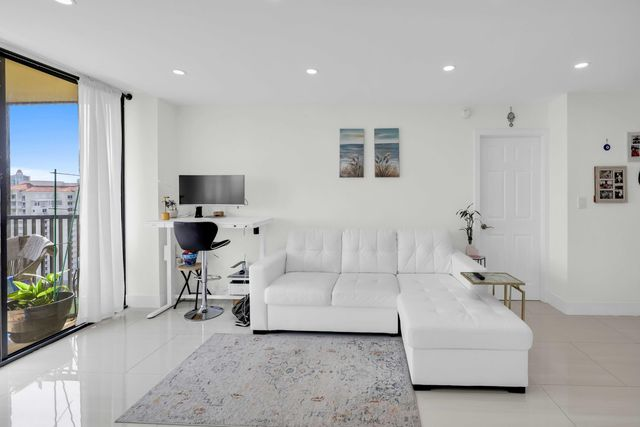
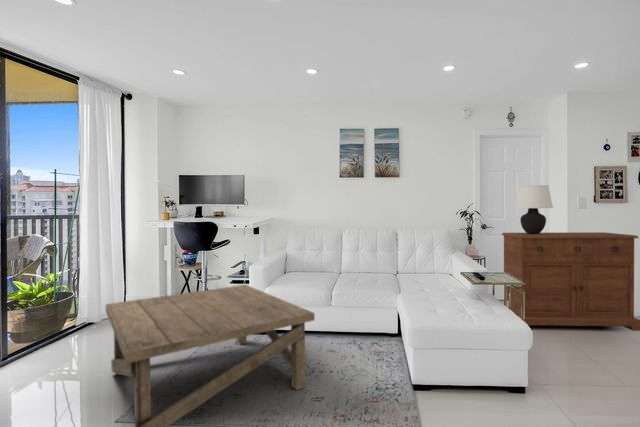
+ coffee table [105,284,316,427]
+ table lamp [513,184,554,234]
+ sideboard [501,231,640,332]
